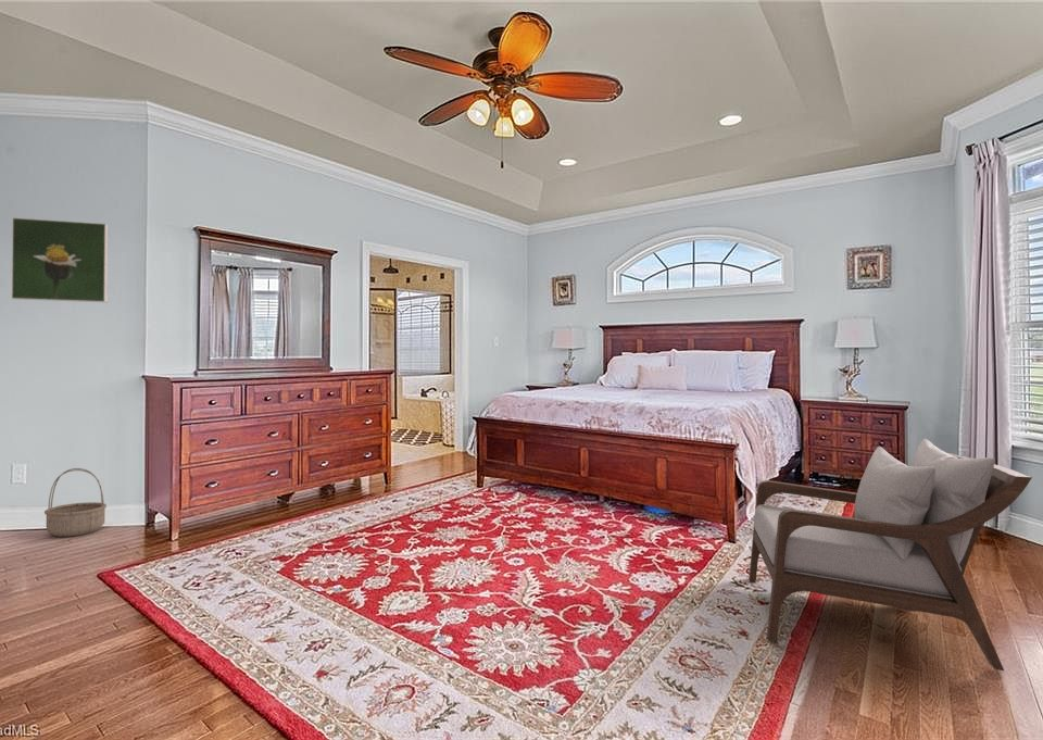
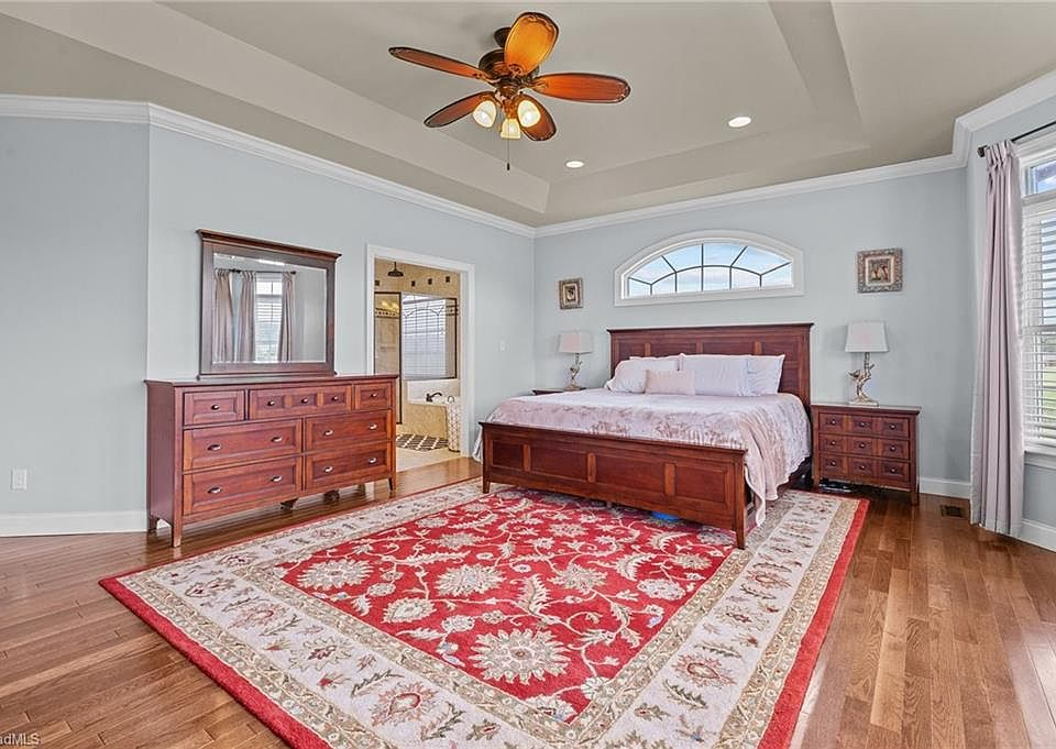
- basket [43,467,108,538]
- armchair [747,438,1033,672]
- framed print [11,216,109,303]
